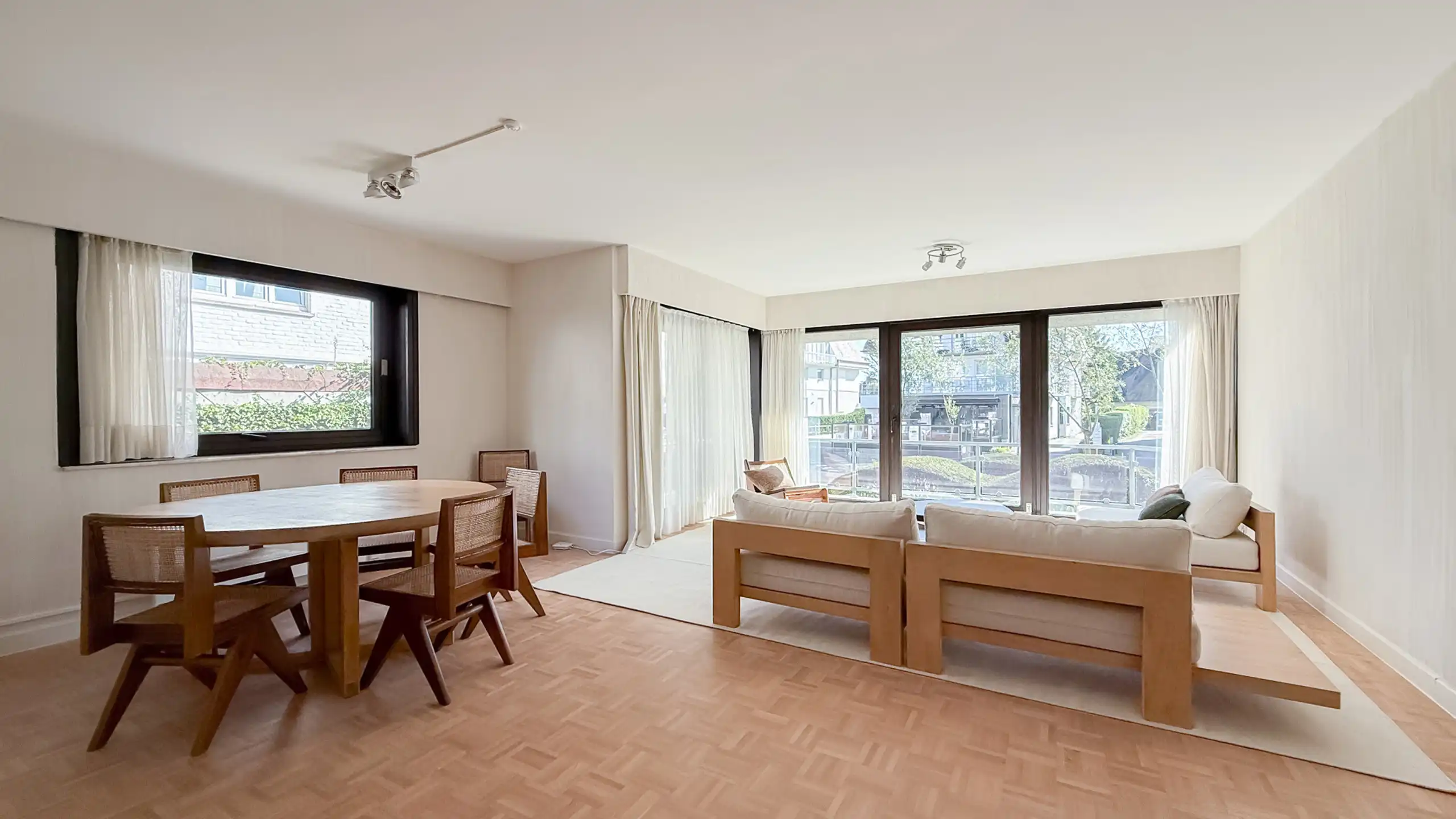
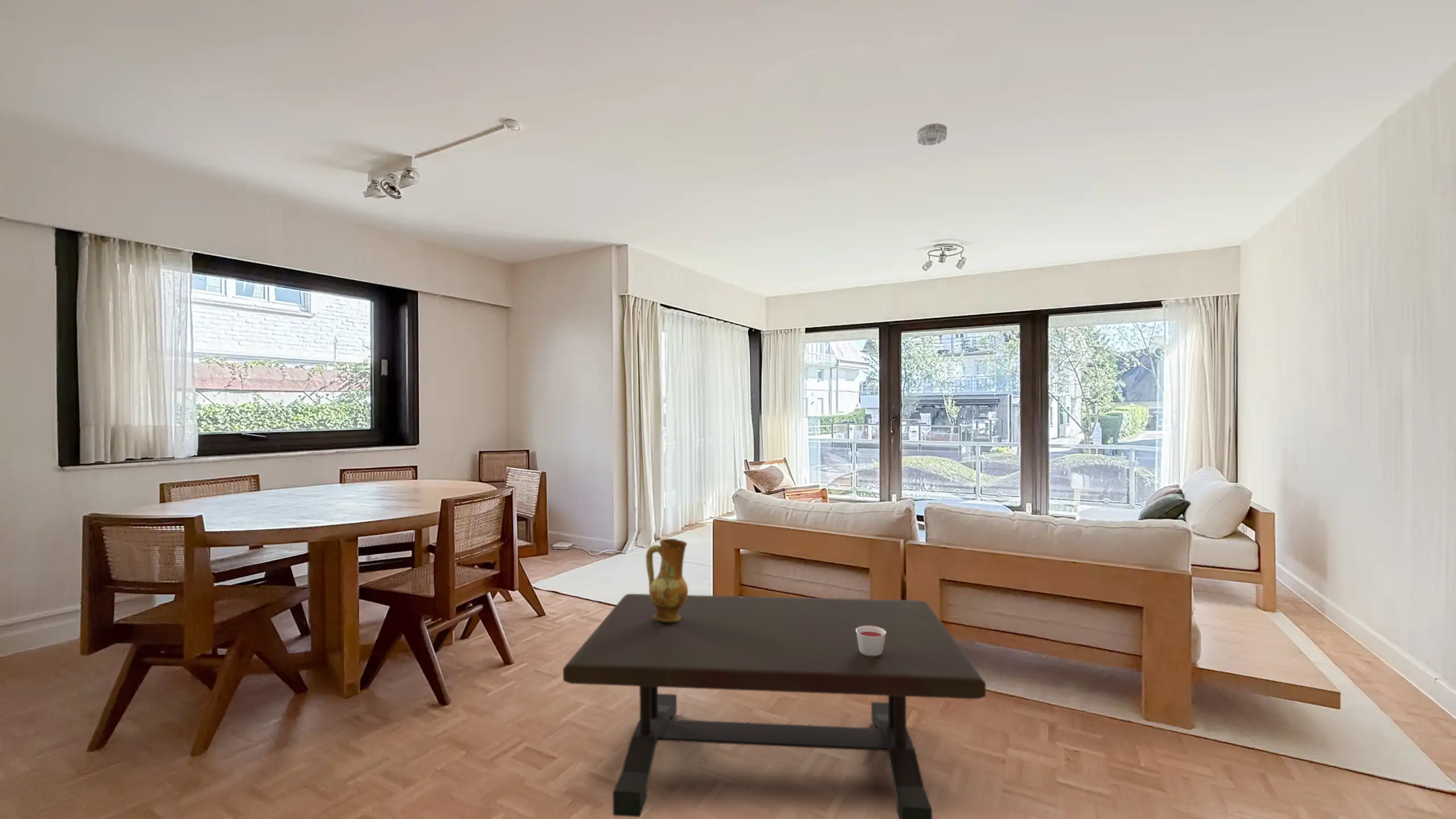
+ candle [856,626,886,656]
+ ceramic jug [646,538,689,622]
+ coffee table [562,593,986,819]
+ smoke detector [917,122,948,146]
